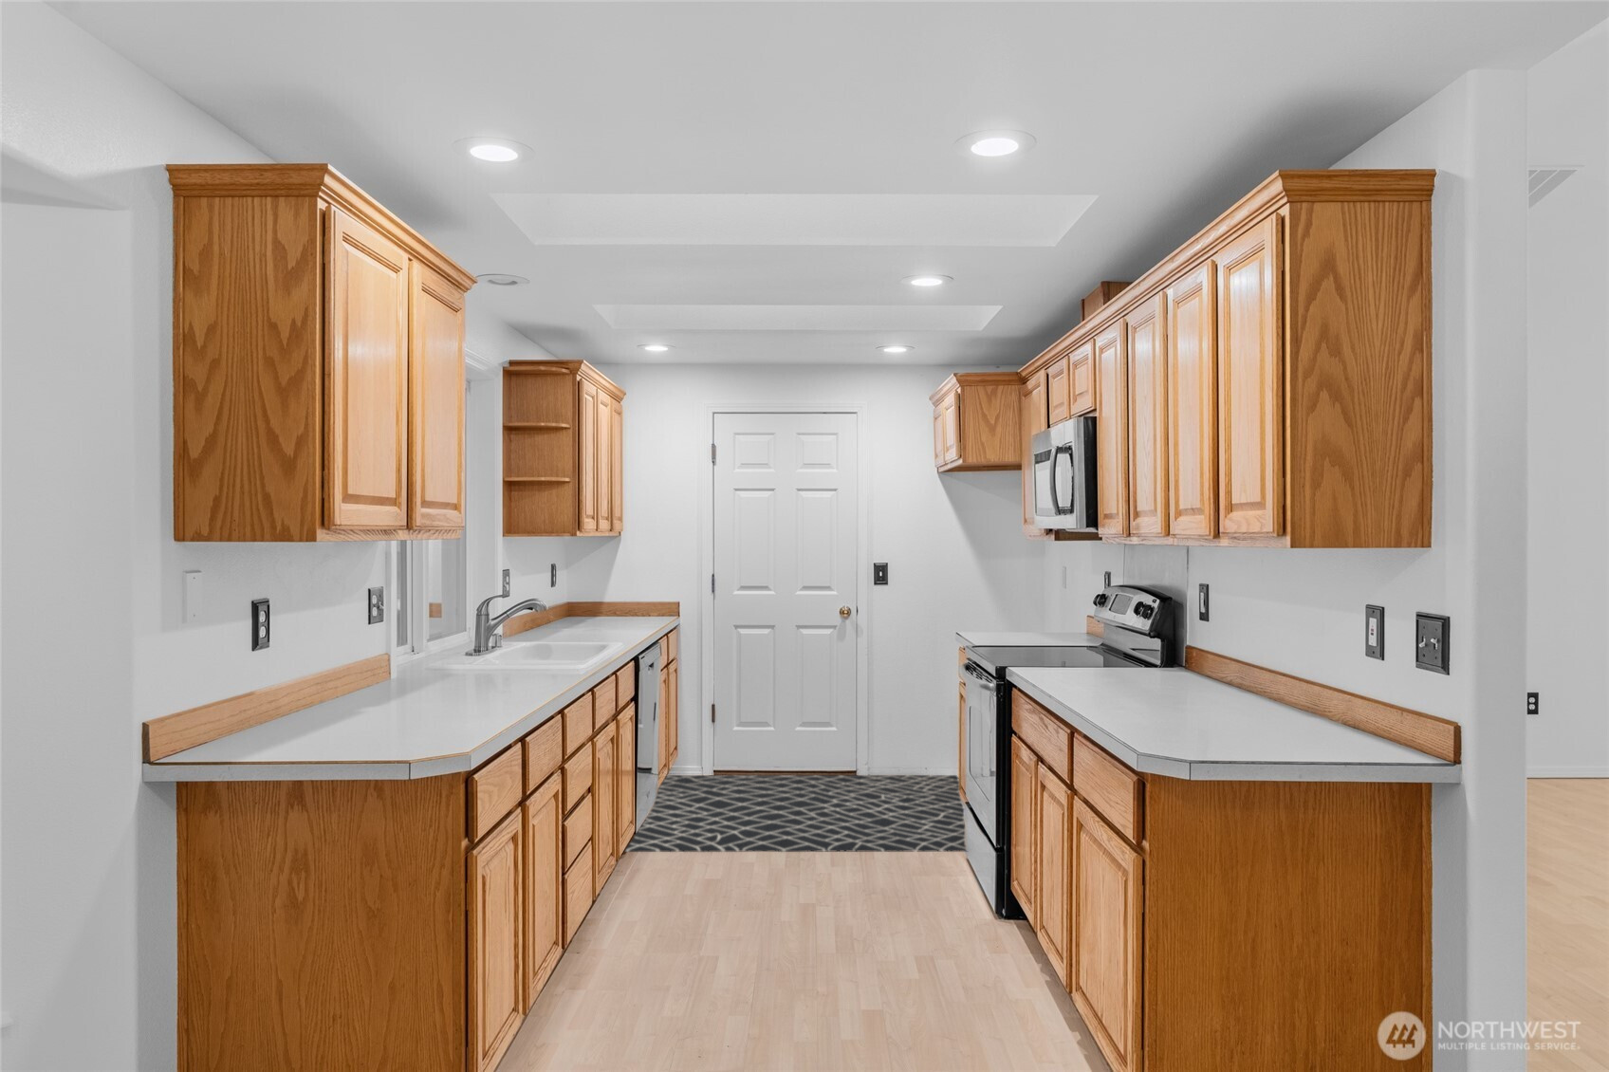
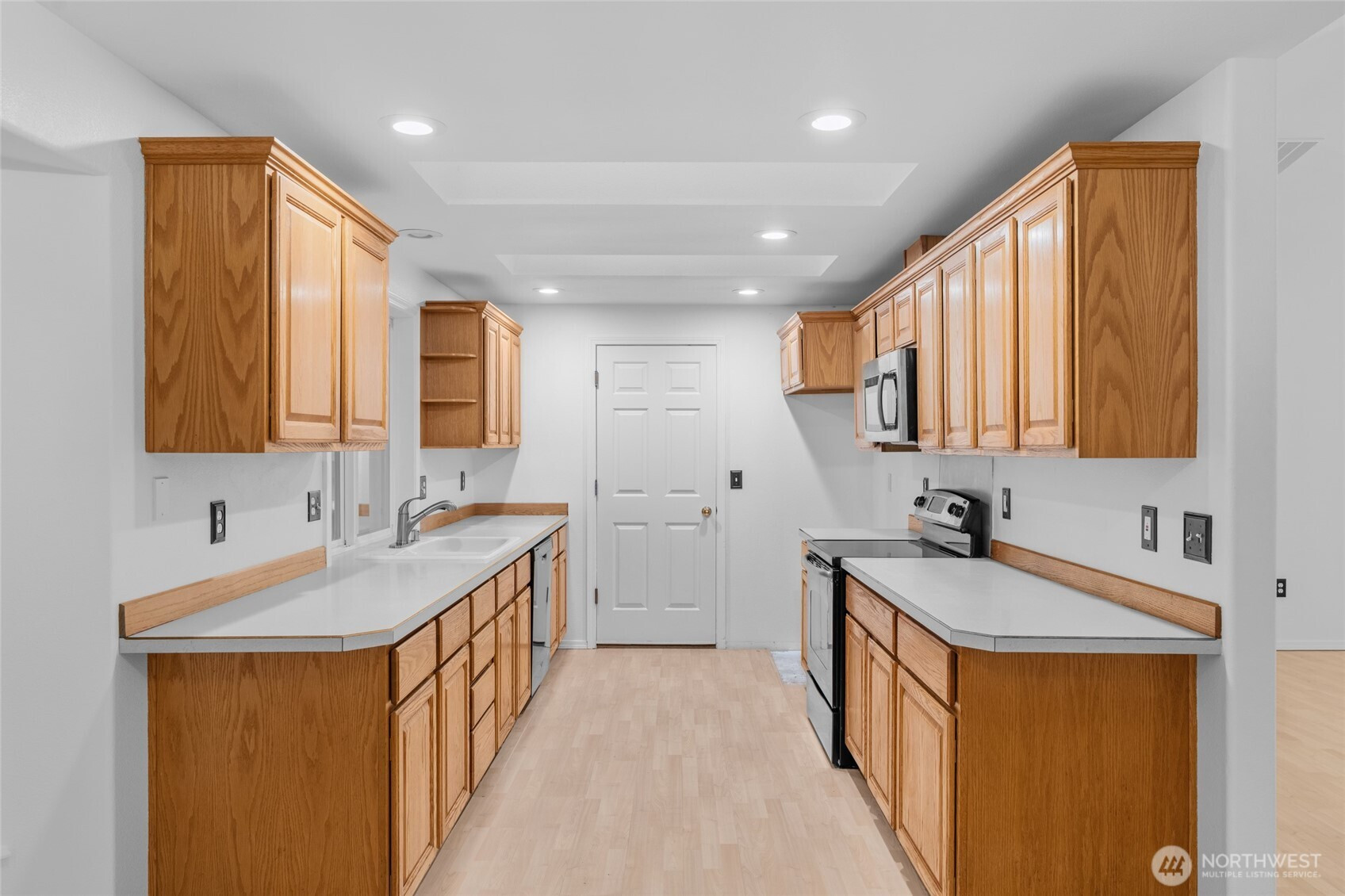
- rug [624,774,968,853]
